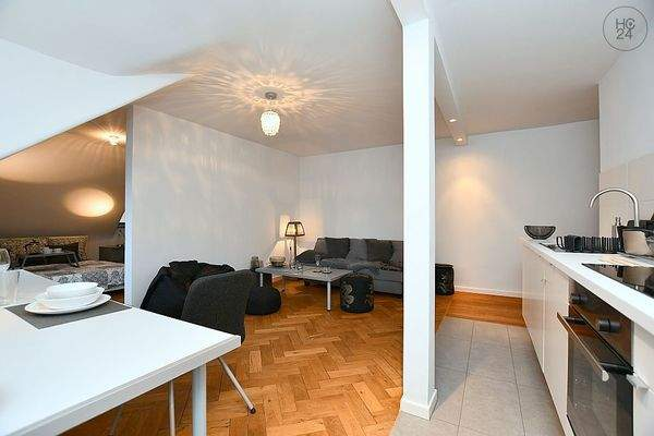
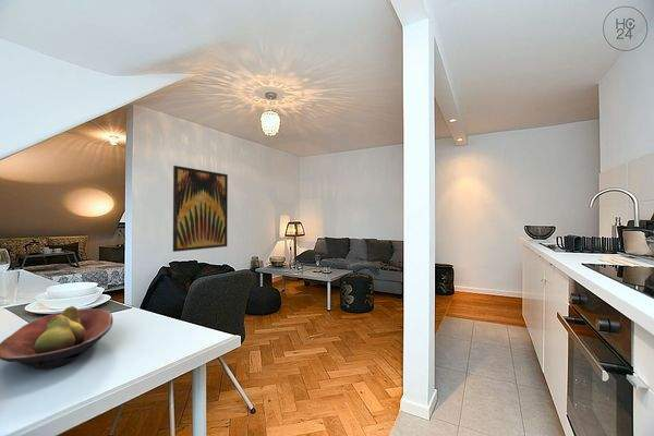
+ fruit bowl [0,305,114,371]
+ wall art [172,165,229,253]
